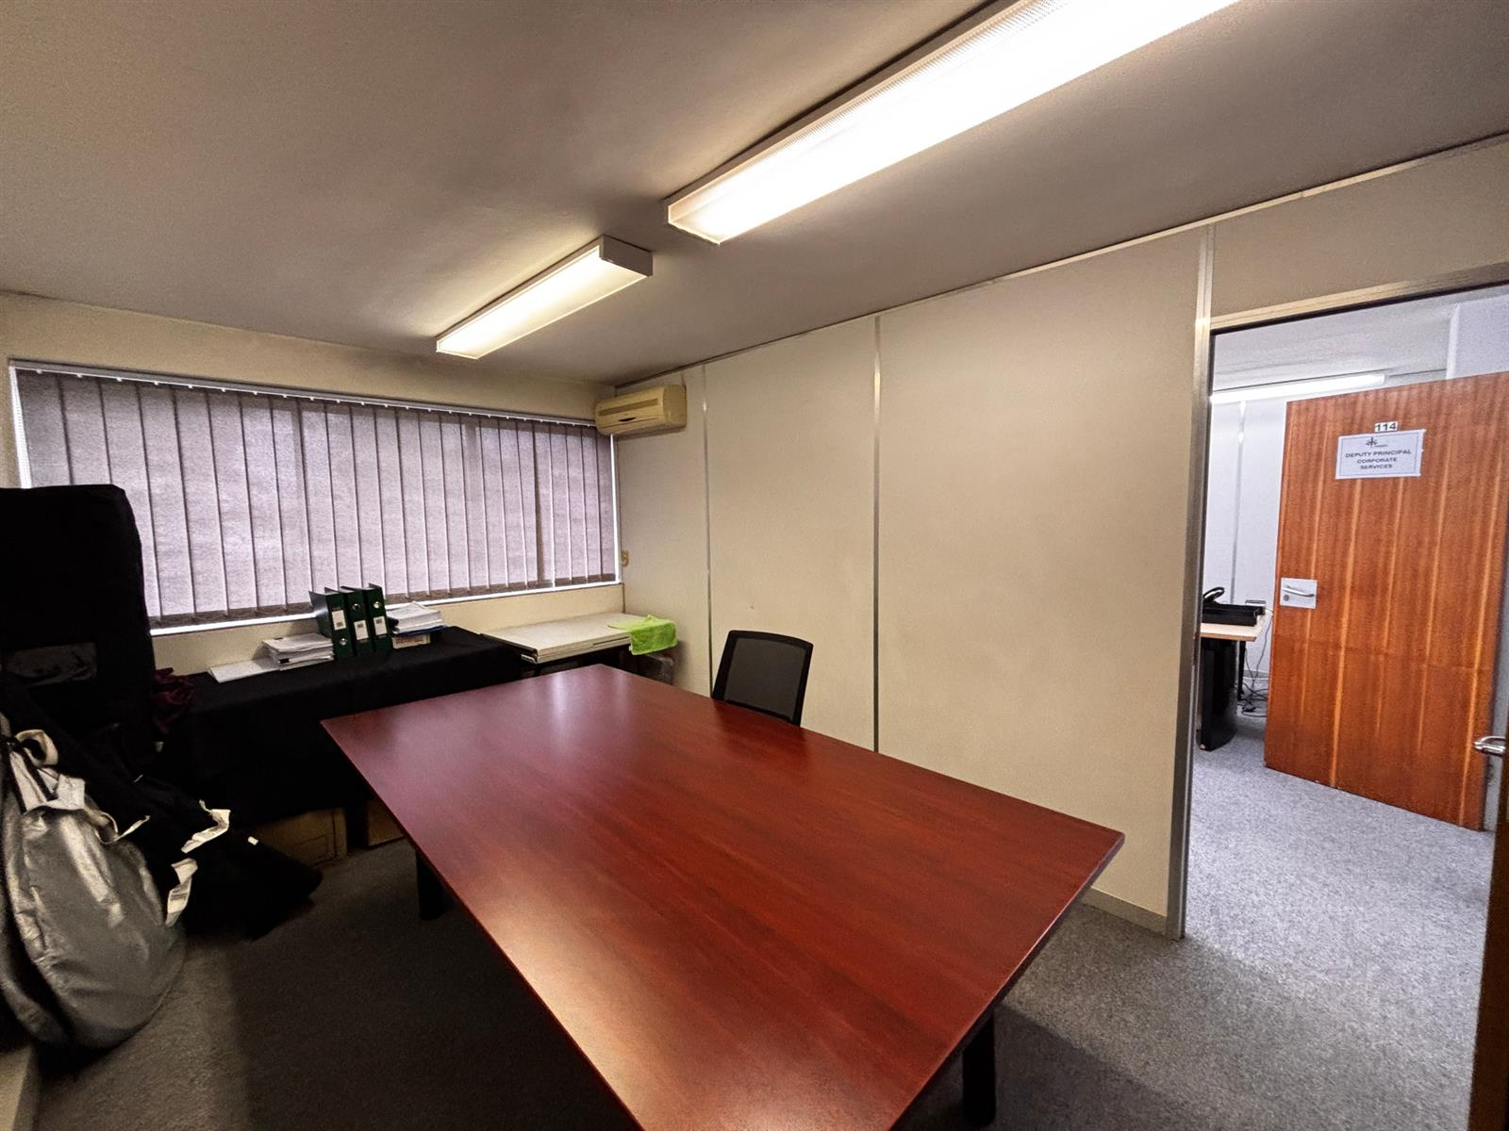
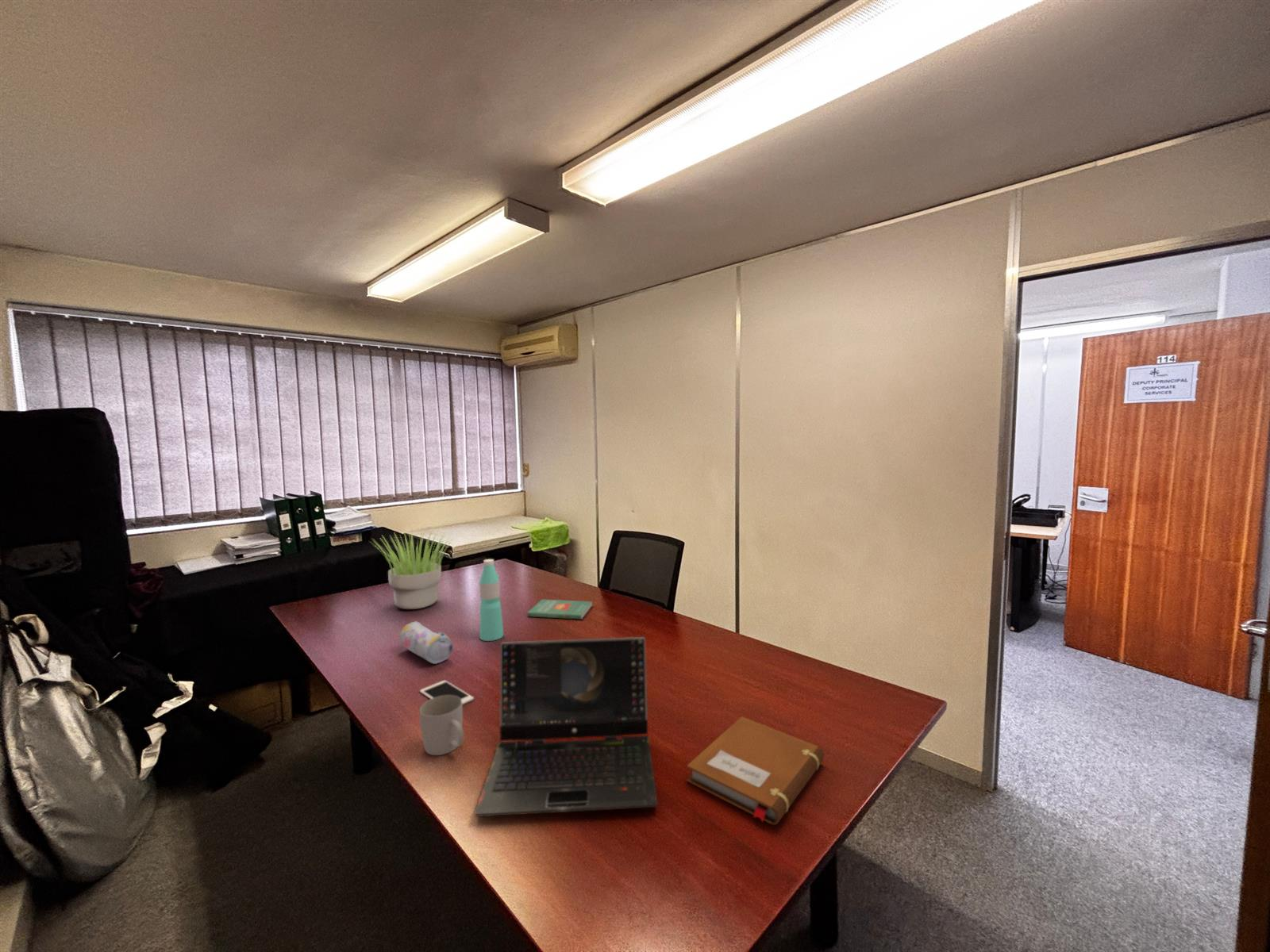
+ book [526,599,593,620]
+ cell phone [419,680,475,706]
+ laptop computer [473,636,658,818]
+ potted plant [368,529,456,610]
+ mug [419,695,464,756]
+ notebook [686,716,825,826]
+ water bottle [479,559,504,642]
+ pencil case [398,620,453,665]
